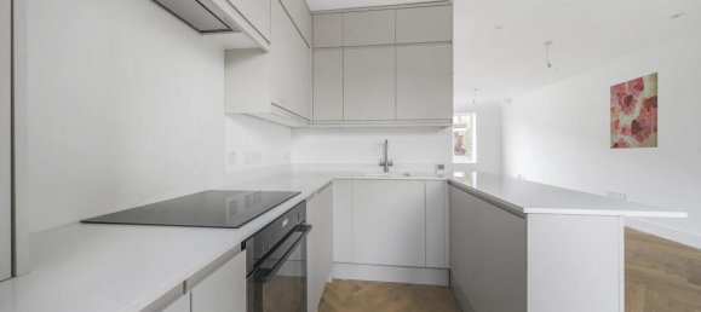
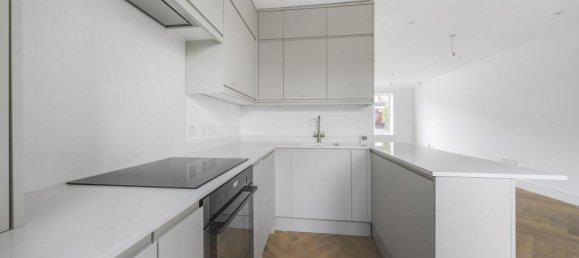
- wall art [609,71,659,150]
